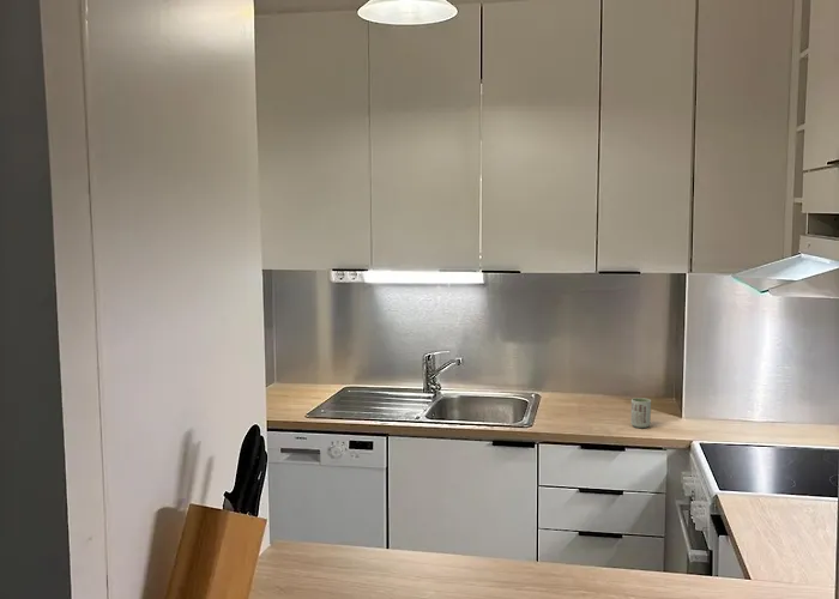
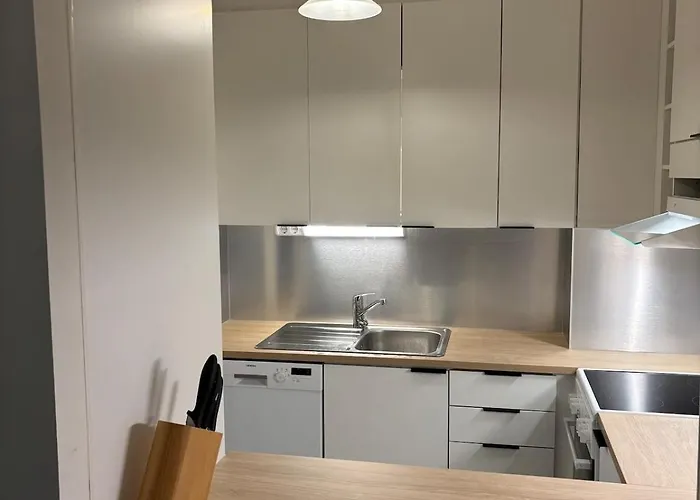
- cup [630,397,652,429]
